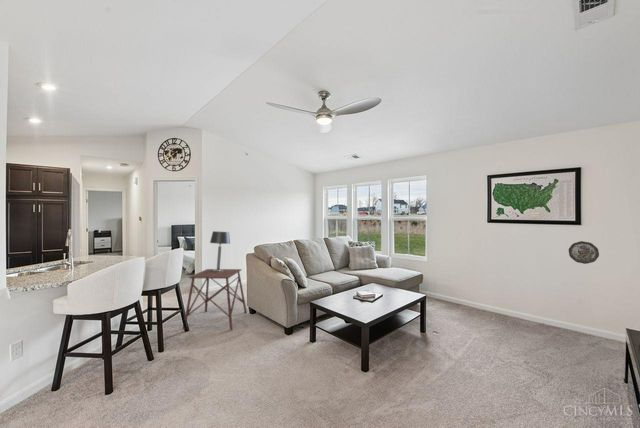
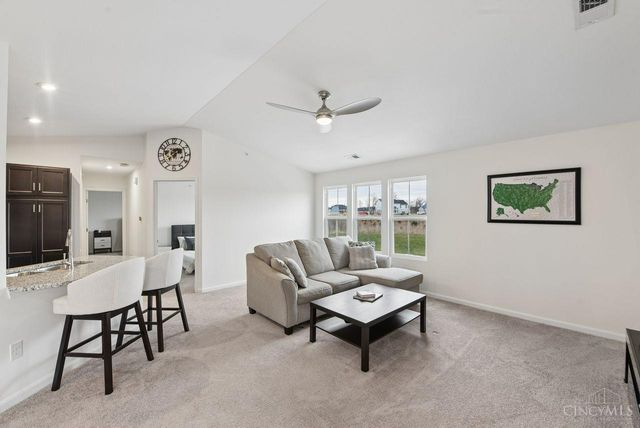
- table lamp [209,230,231,271]
- side table [182,268,248,331]
- decorative plate [568,240,600,265]
